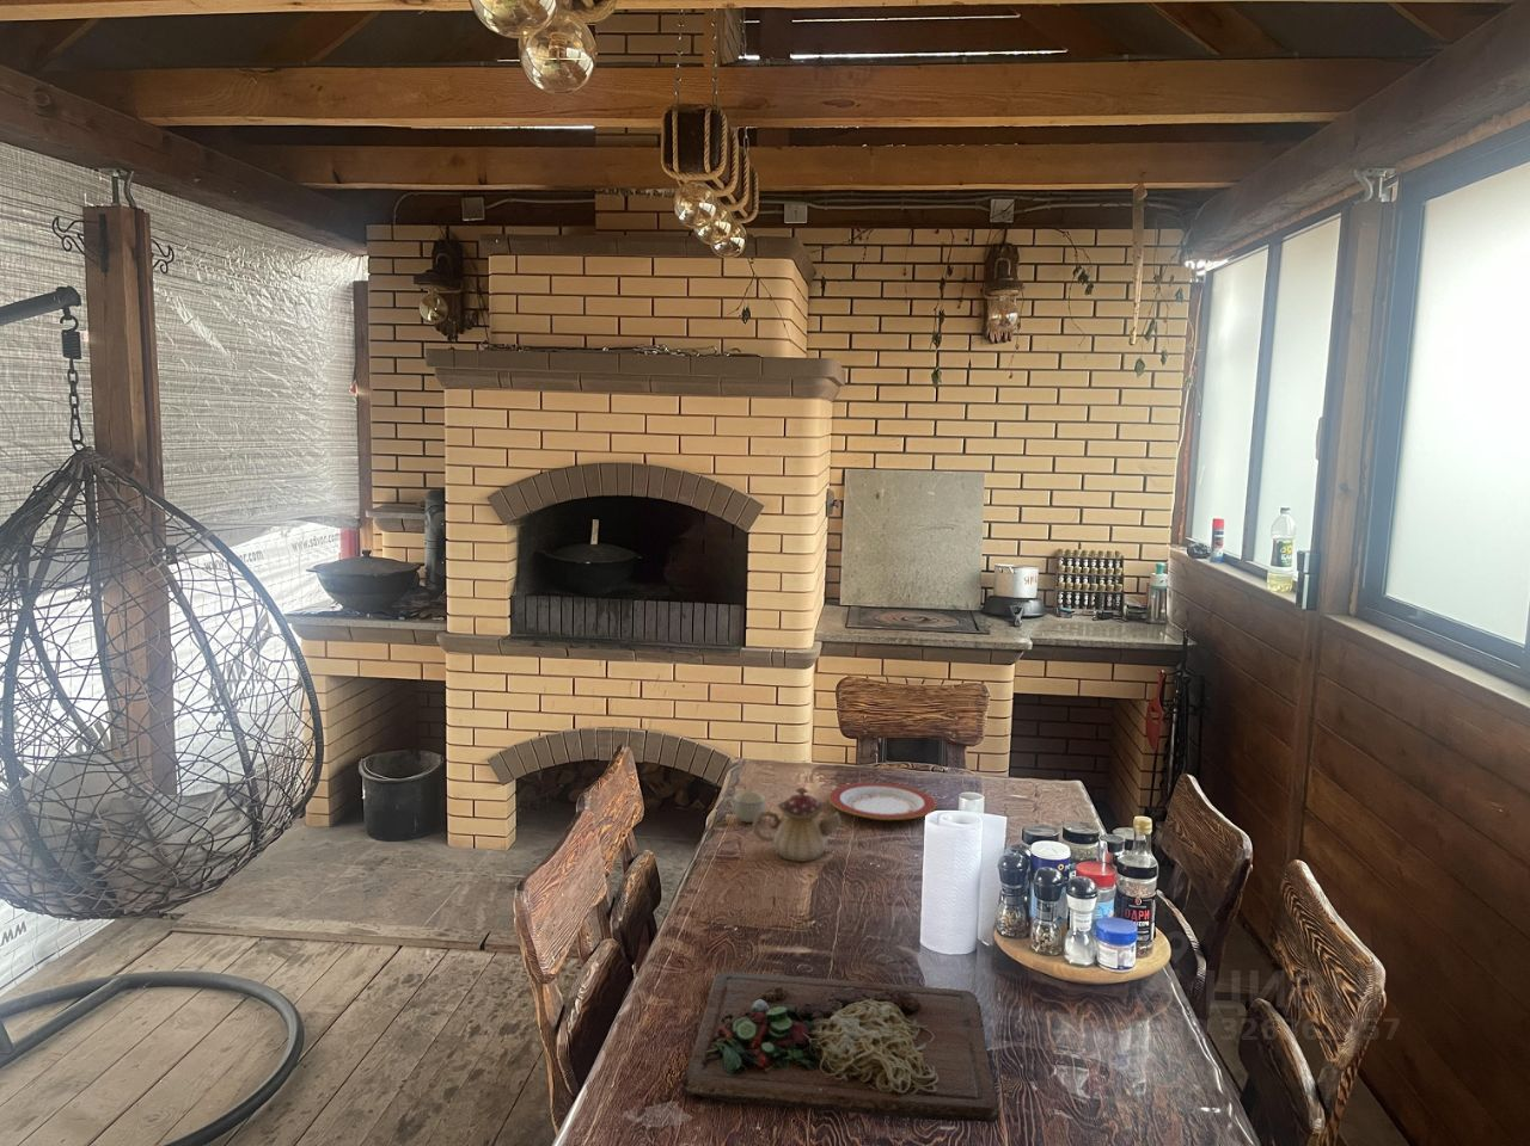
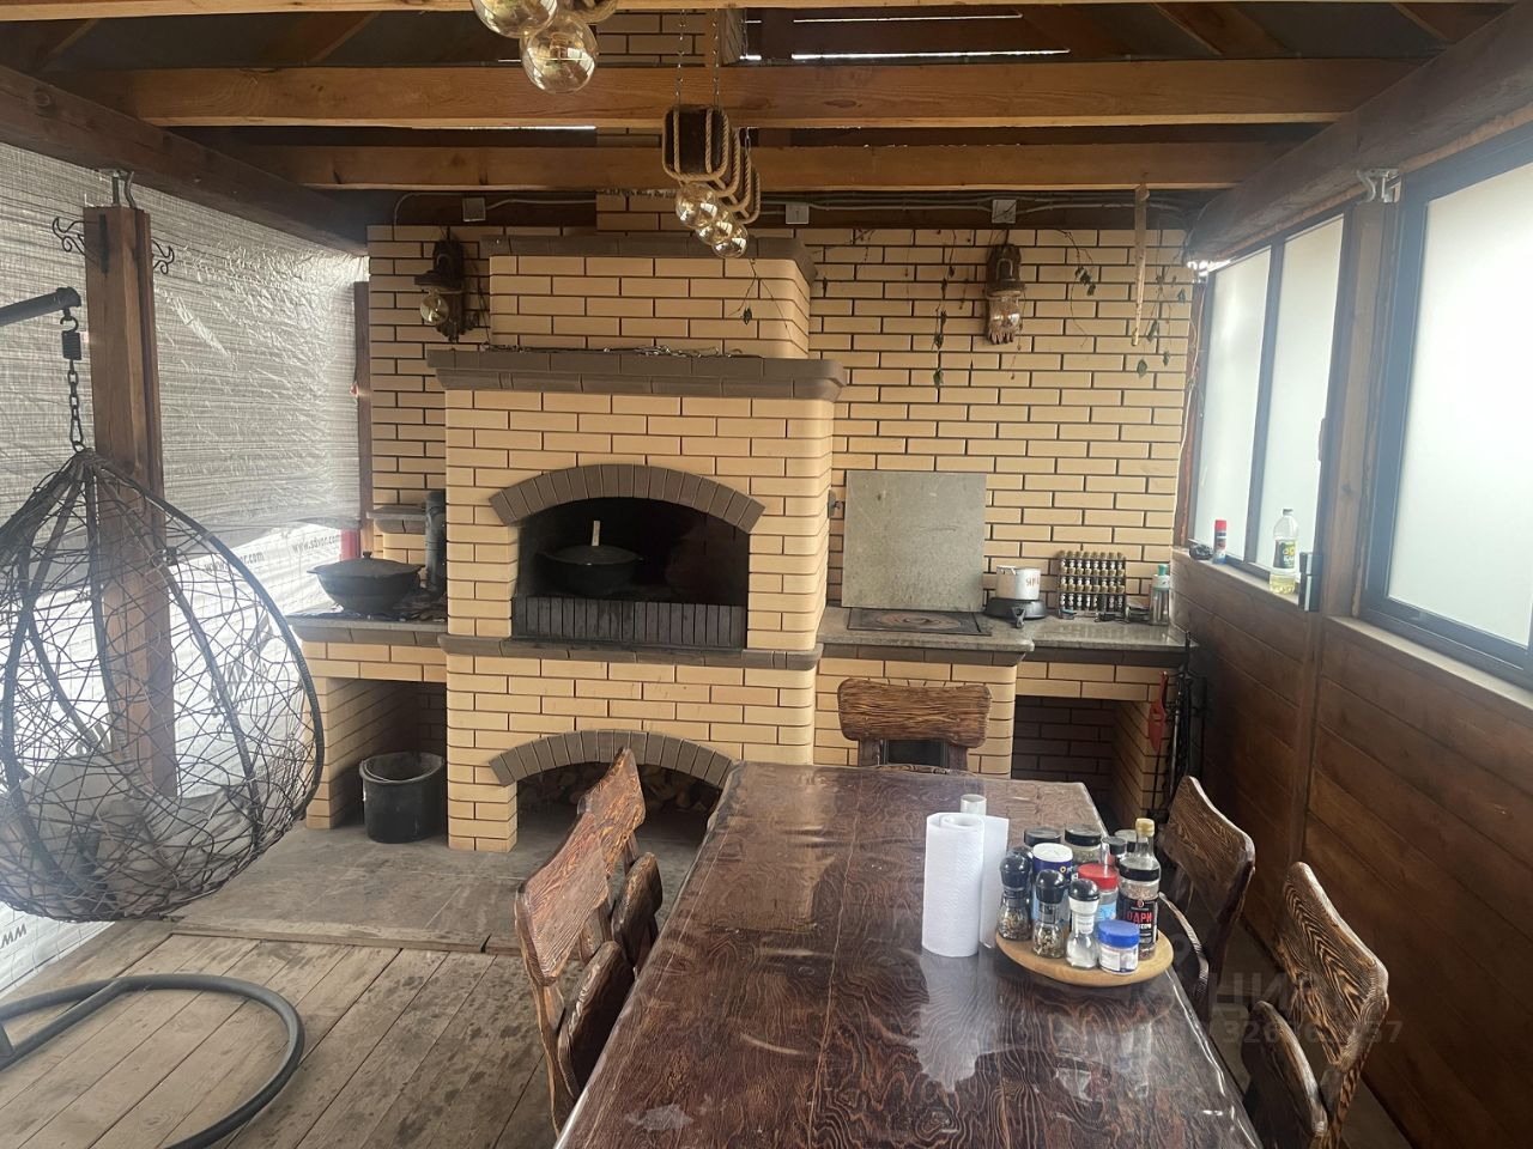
- cutting board [682,970,1000,1123]
- teapot [751,787,842,863]
- plate [828,782,937,821]
- cup [723,790,766,823]
